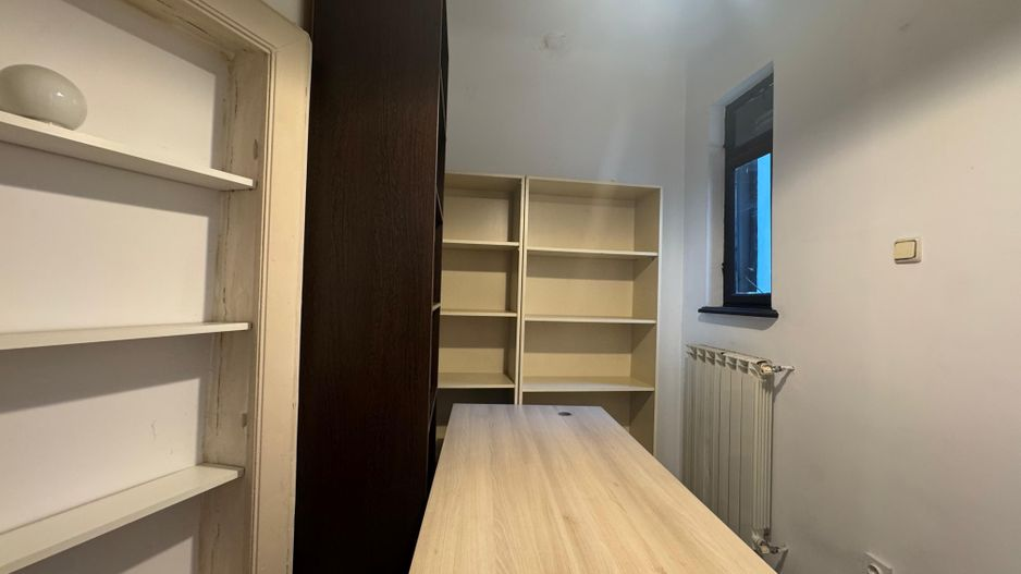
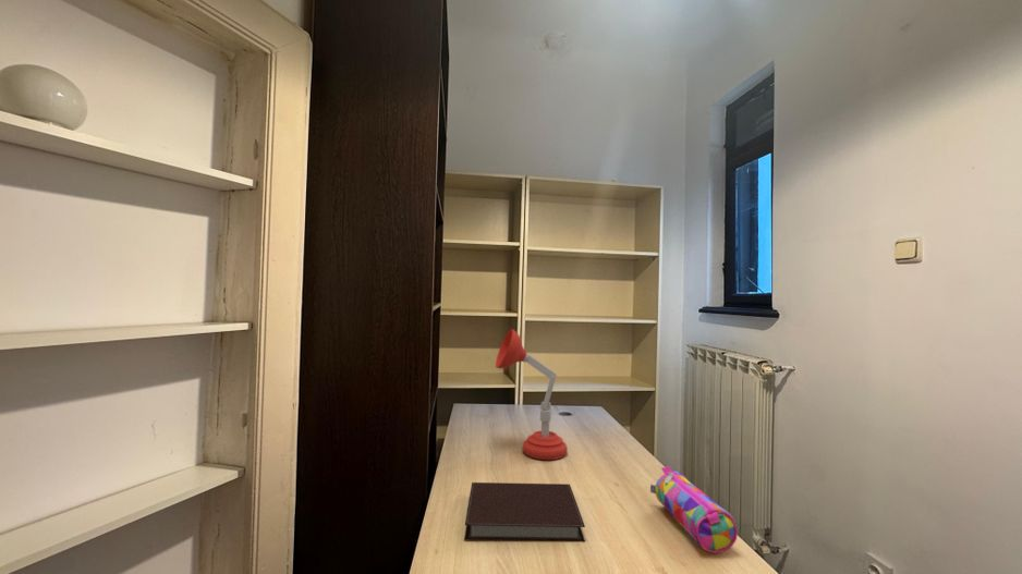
+ notebook [463,481,586,542]
+ desk lamp [495,328,569,461]
+ pencil case [649,465,739,554]
